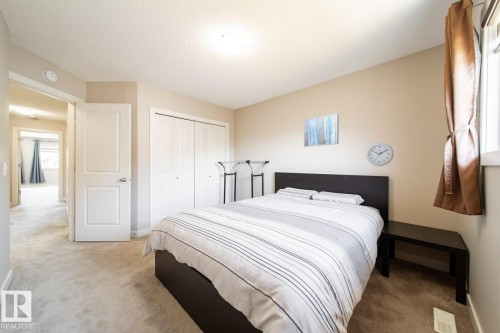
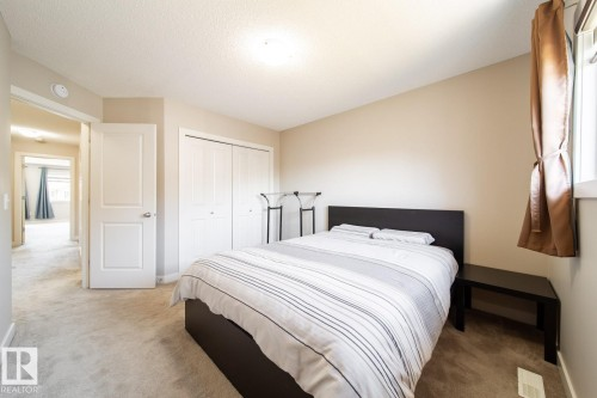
- wall clock [366,142,395,167]
- wall art [303,113,339,148]
